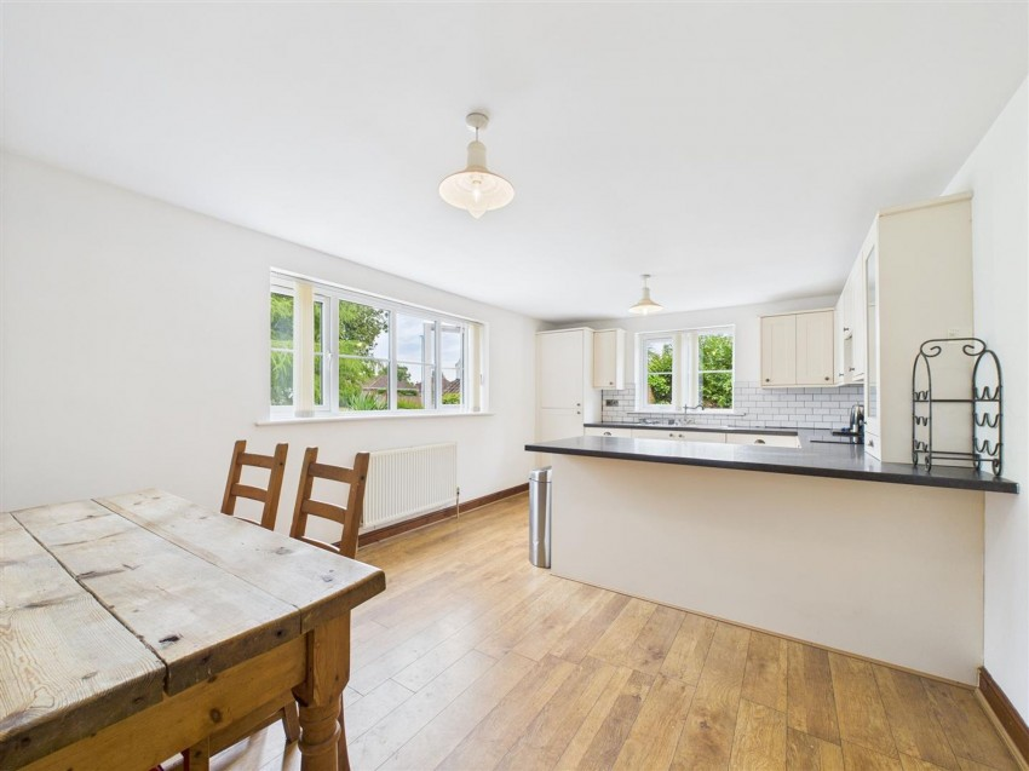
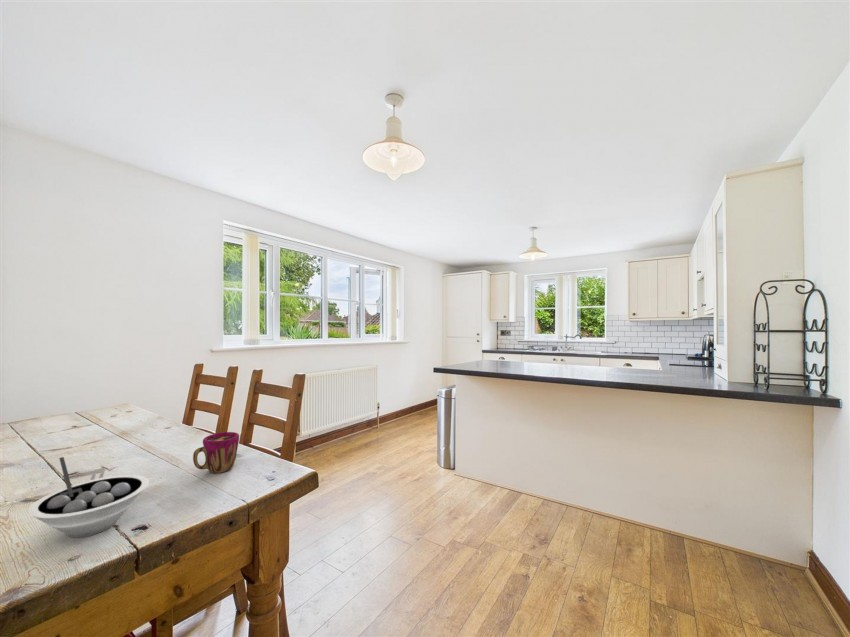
+ bowl [27,456,150,539]
+ cup [192,431,240,474]
